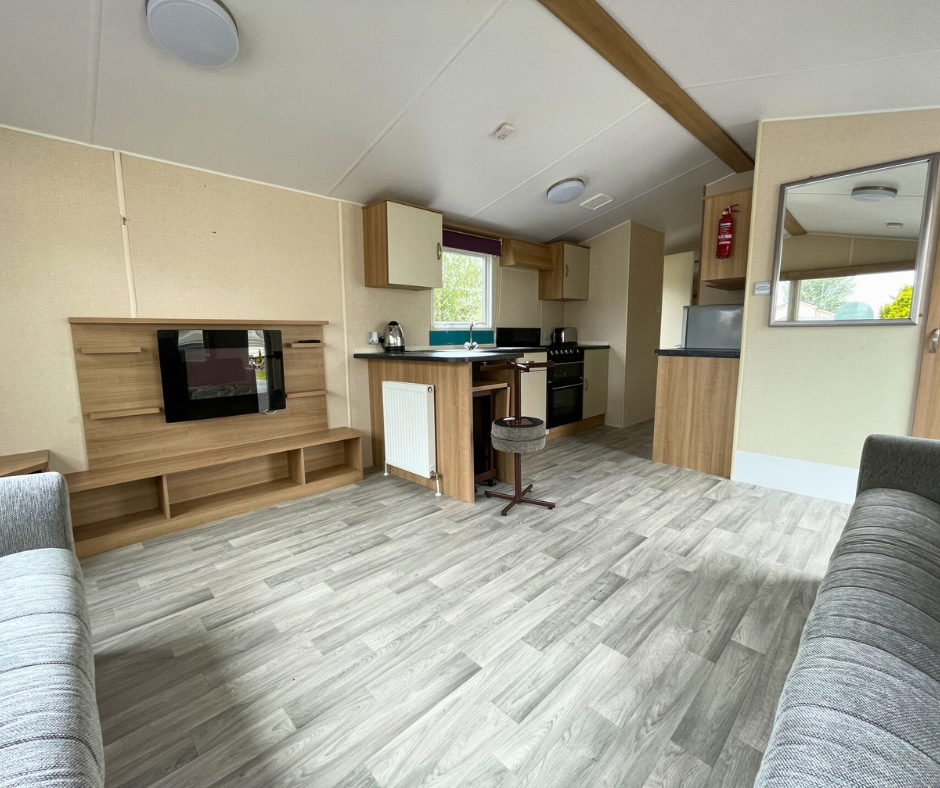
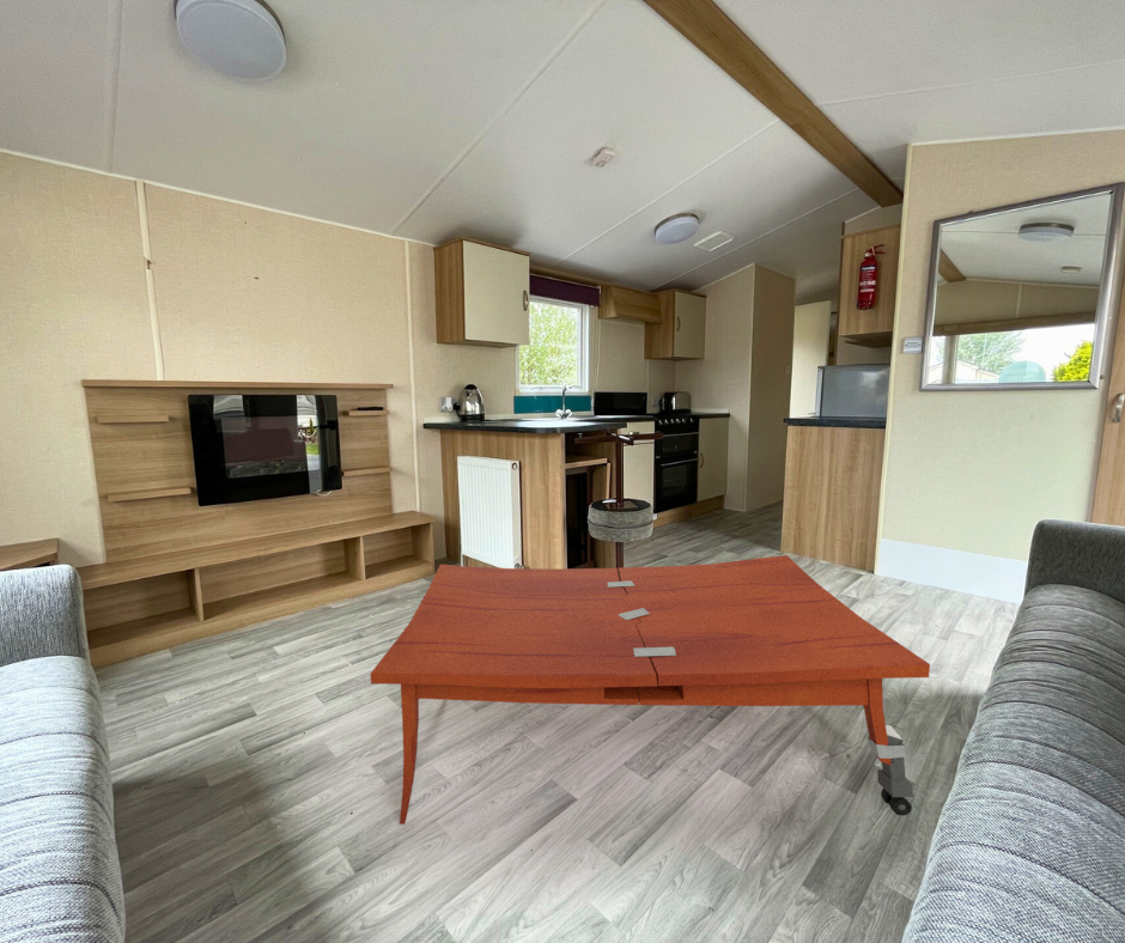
+ coffee table [370,554,931,826]
